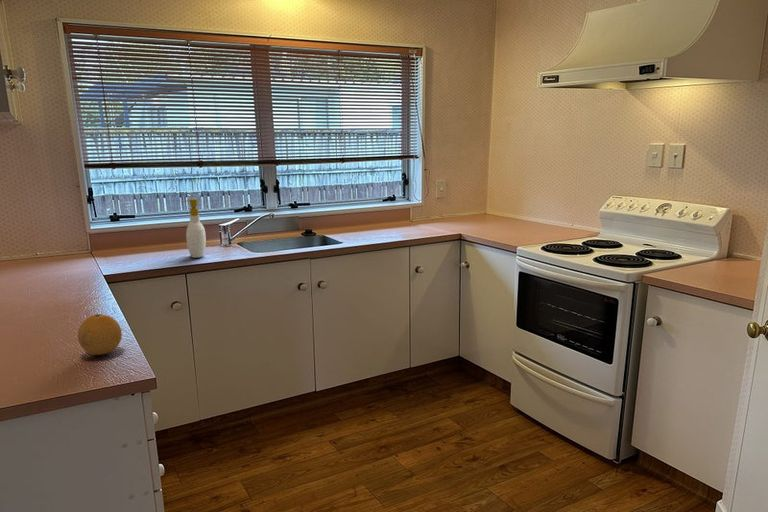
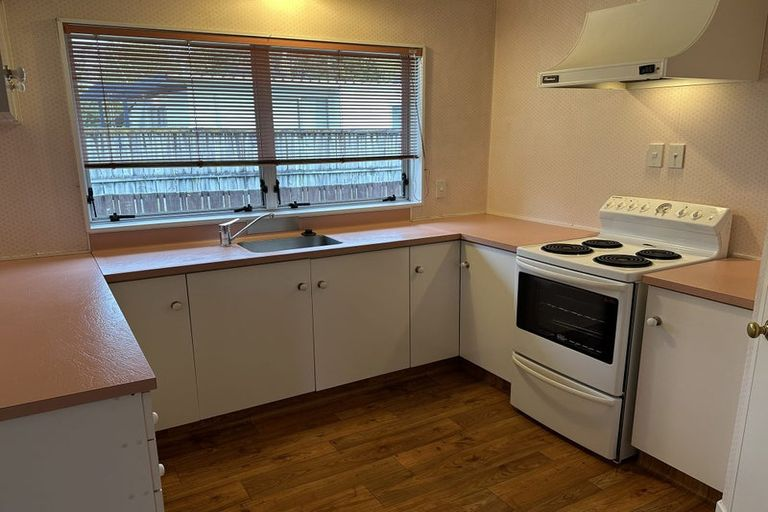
- fruit [77,313,123,356]
- soap bottle [182,198,207,259]
